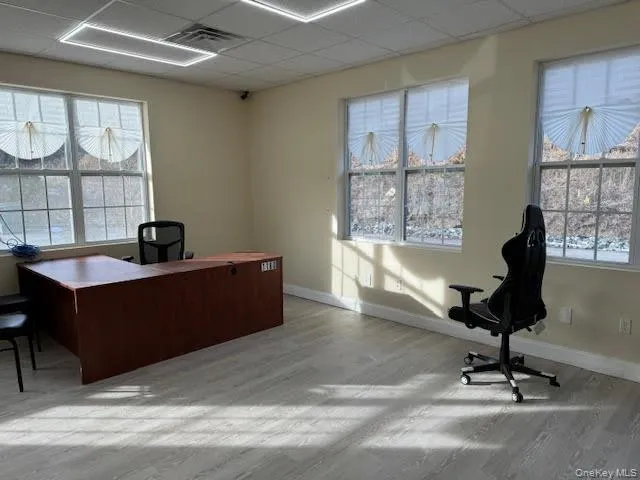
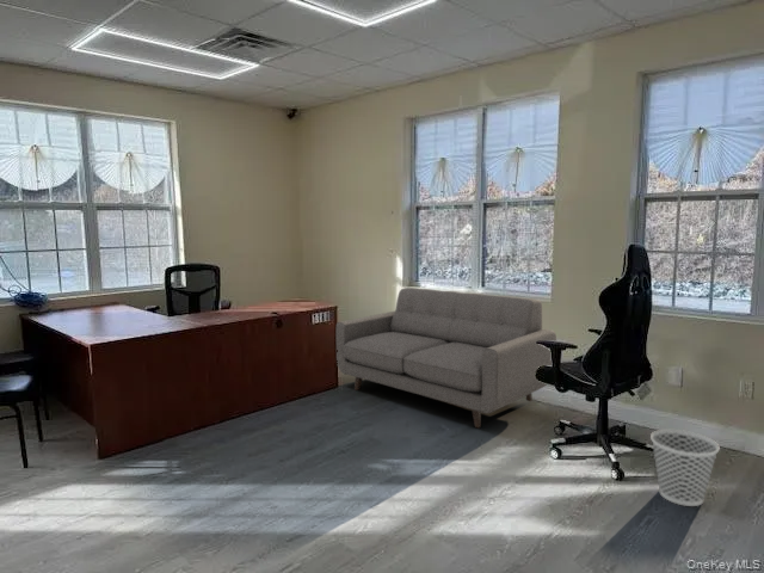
+ wastebasket [649,429,720,507]
+ sofa [335,286,557,429]
